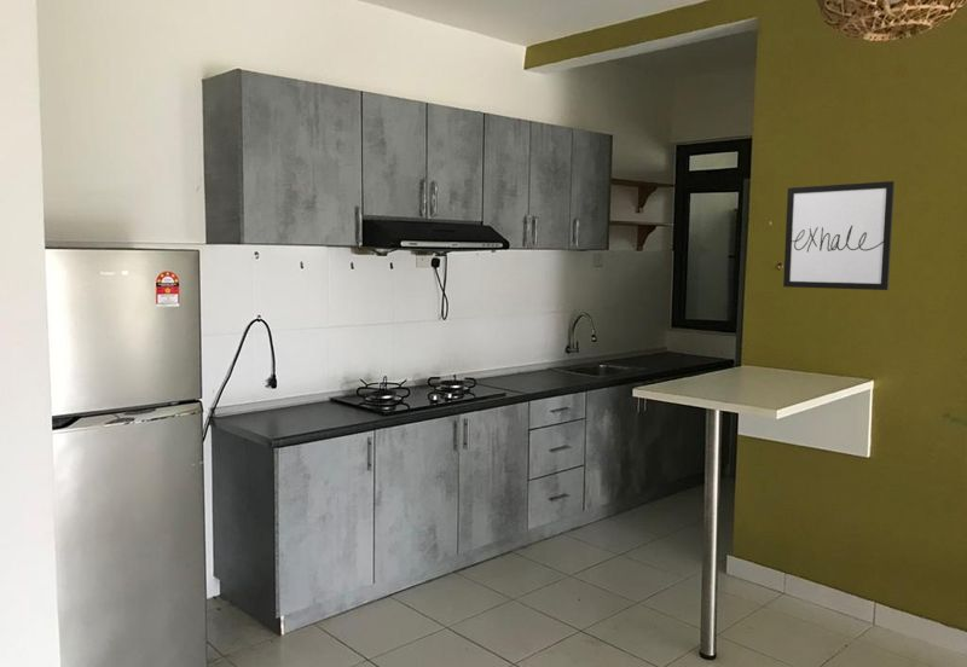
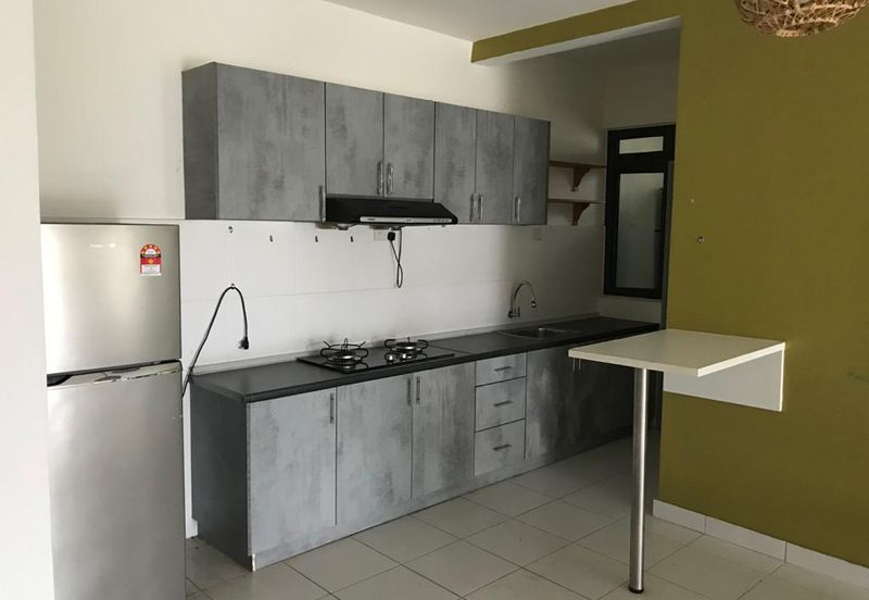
- wall art [782,180,896,291]
